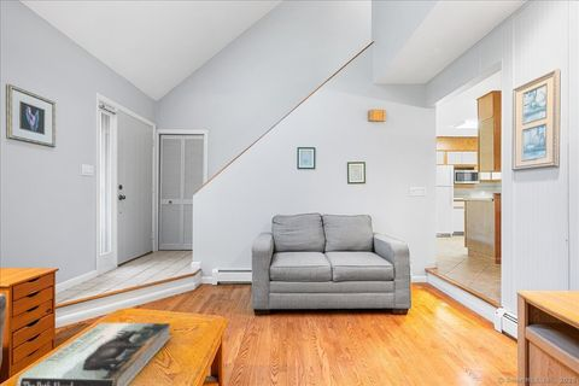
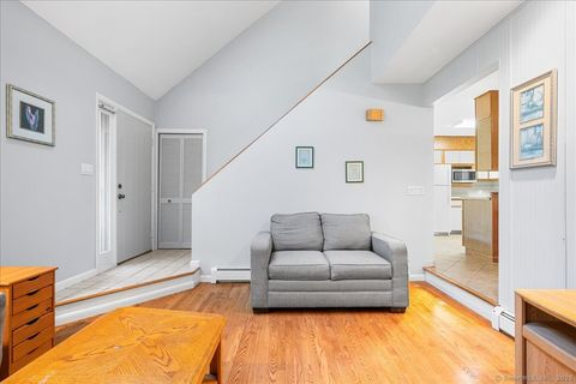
- book [16,322,171,386]
